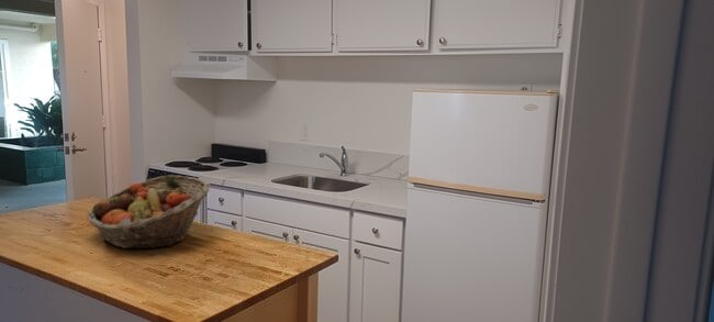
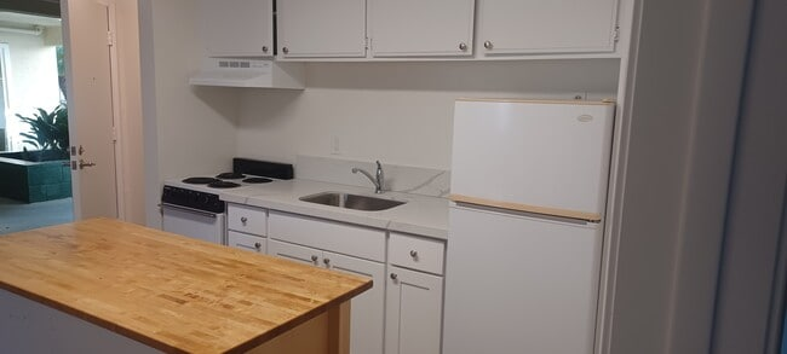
- fruit basket [86,174,211,249]
